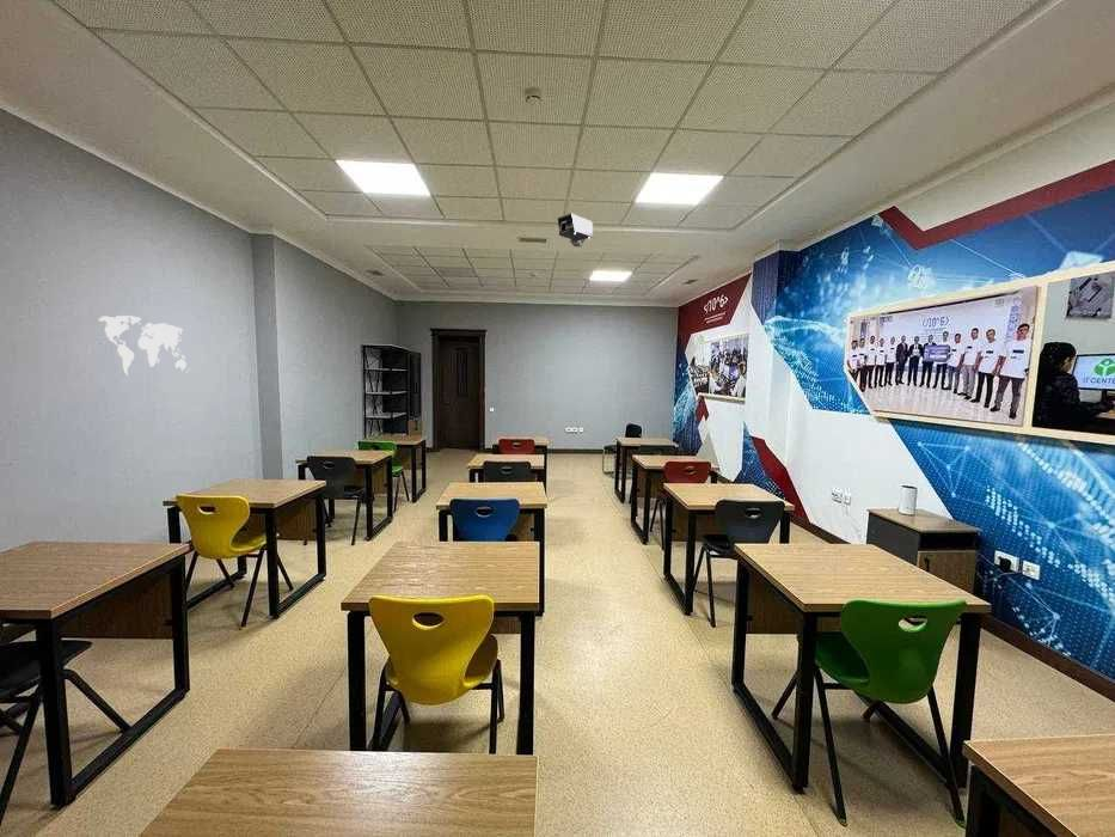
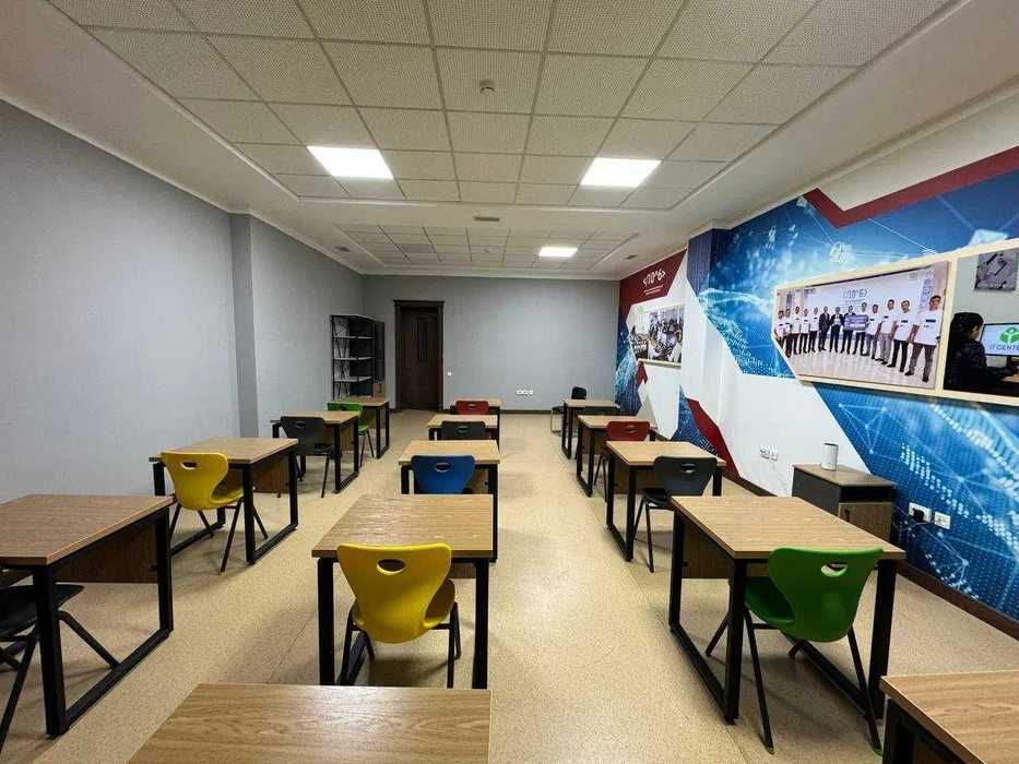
- world map [98,314,191,375]
- projector [557,212,594,248]
